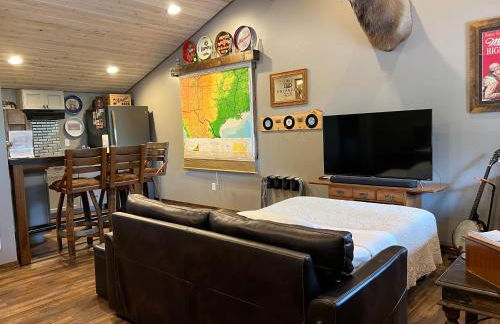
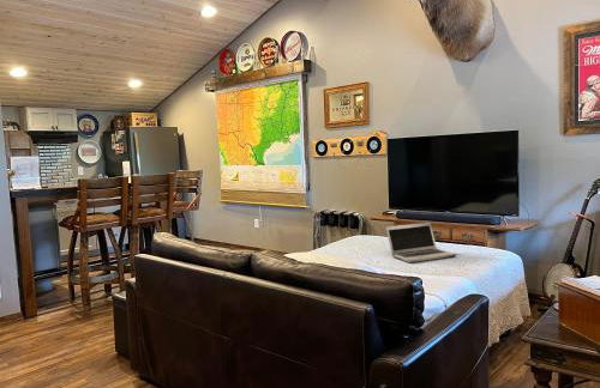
+ laptop [385,222,457,263]
